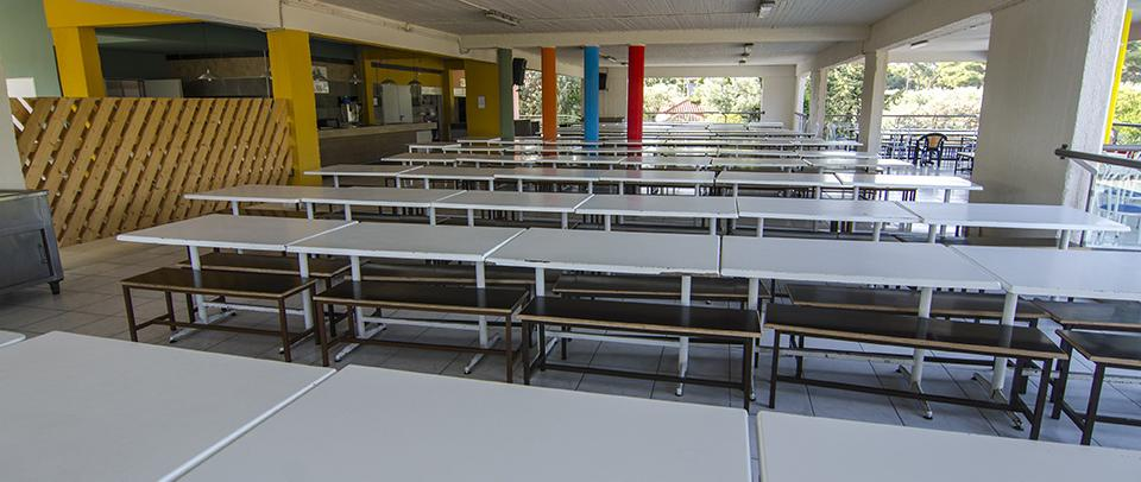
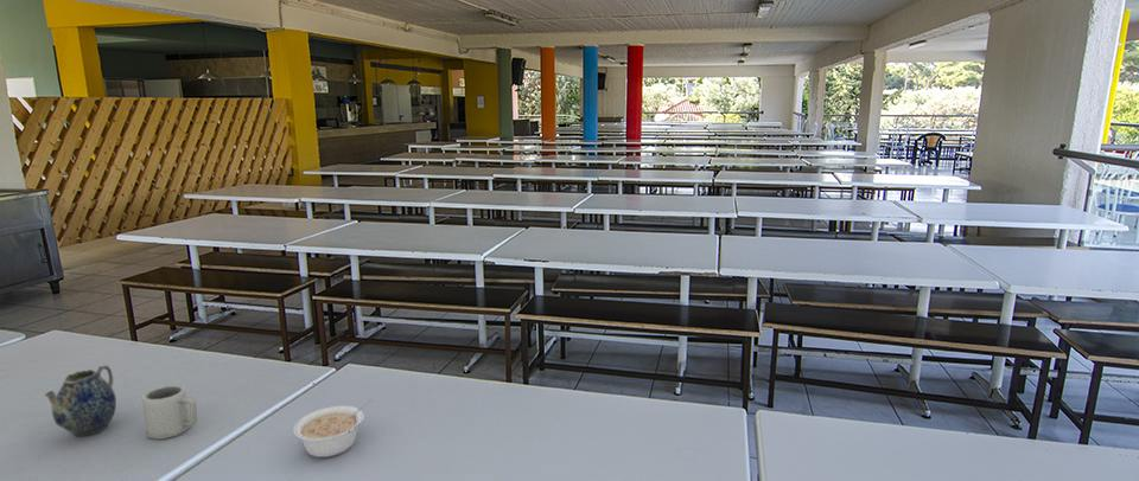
+ cup [141,384,198,441]
+ teapot [44,365,117,437]
+ legume [292,398,374,458]
